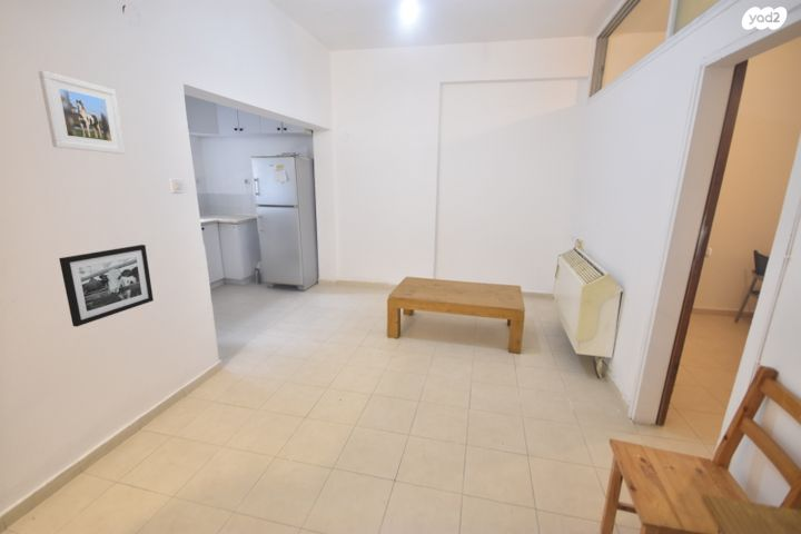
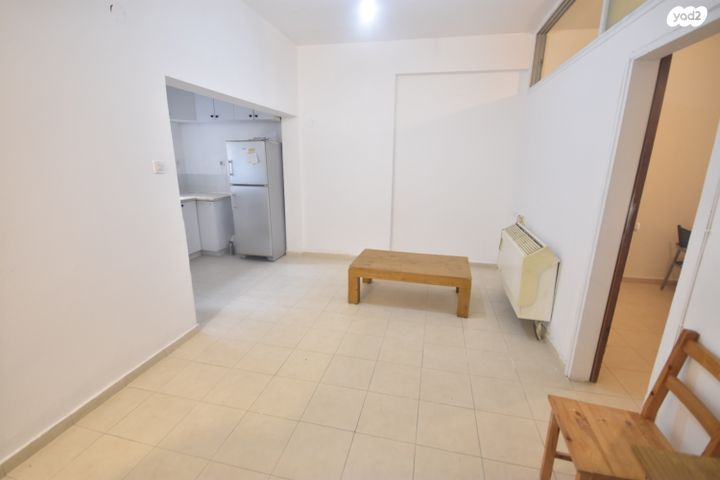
- picture frame [58,244,155,328]
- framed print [38,70,126,155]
